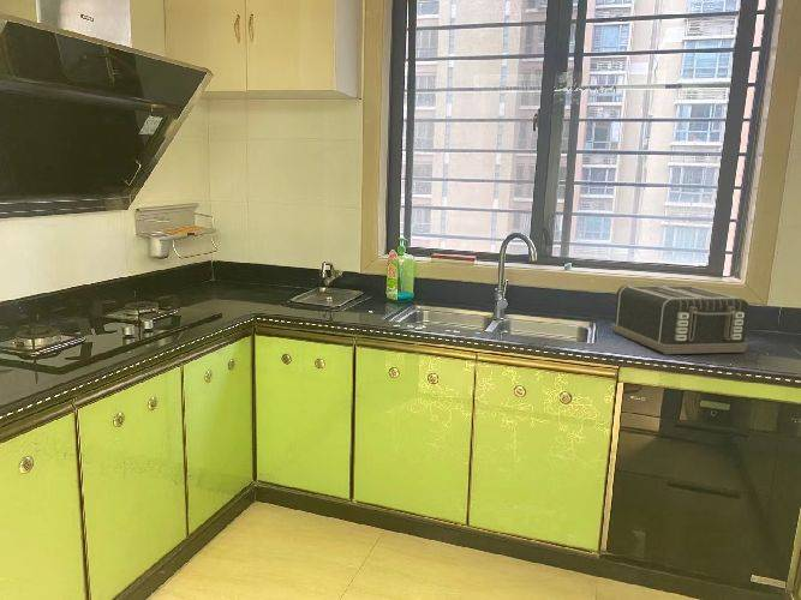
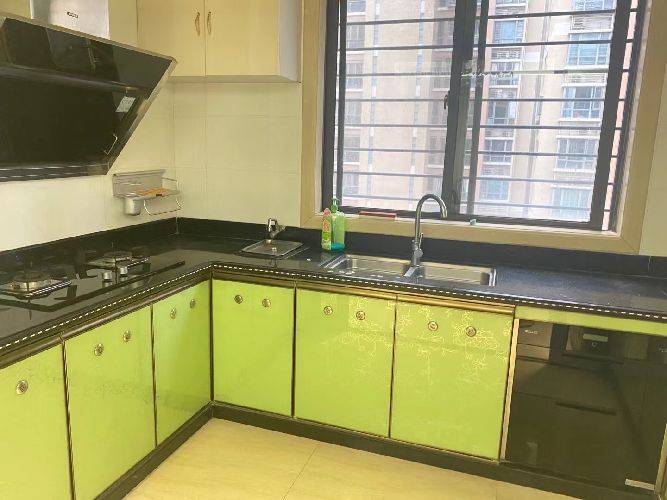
- toaster [610,284,751,355]
